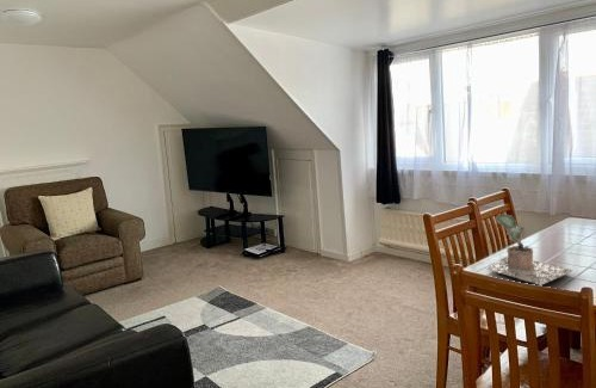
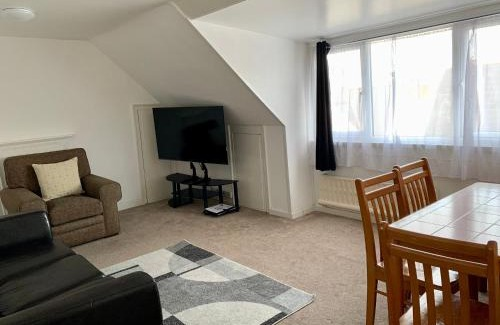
- plant [485,213,573,287]
